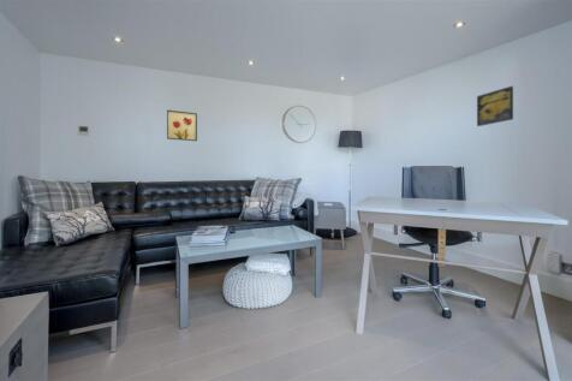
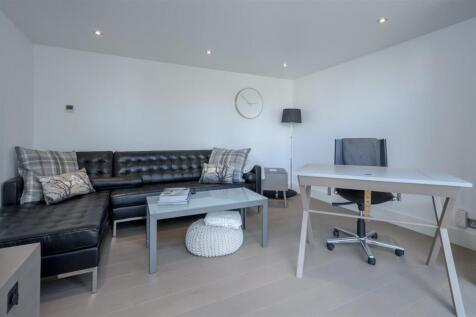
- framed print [476,85,514,127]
- wall art [166,109,198,142]
